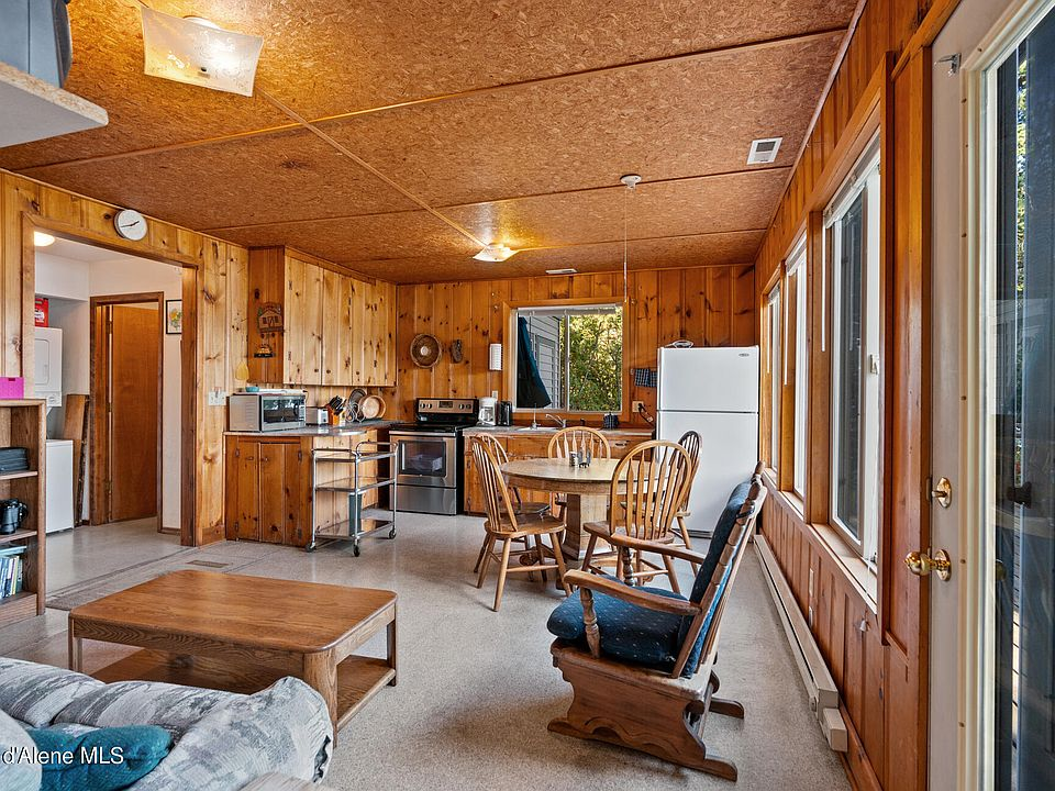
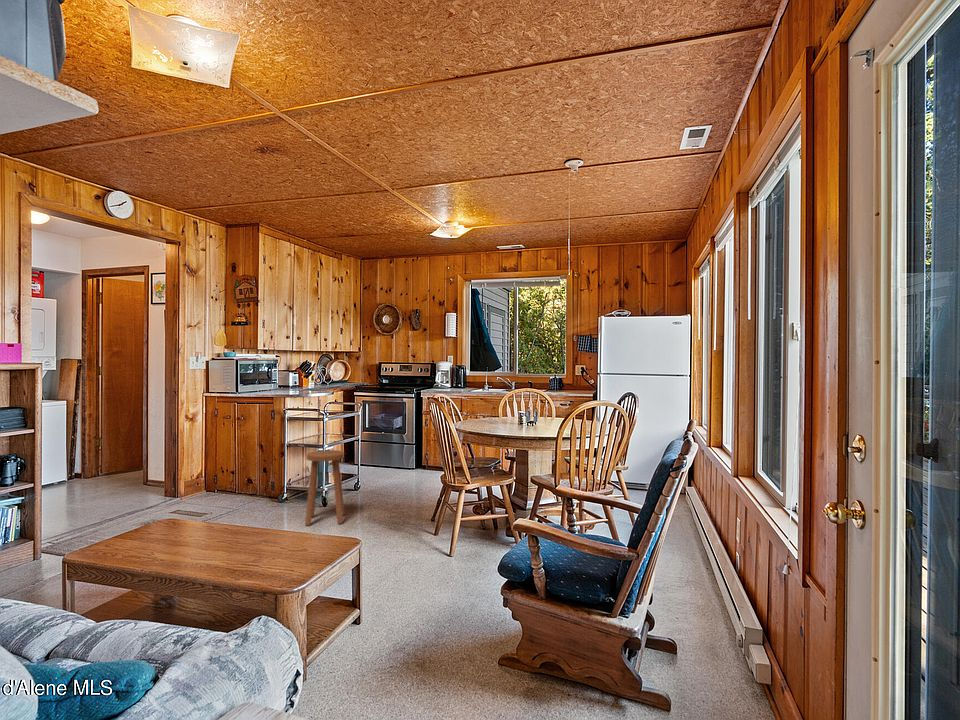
+ stool [304,449,346,527]
